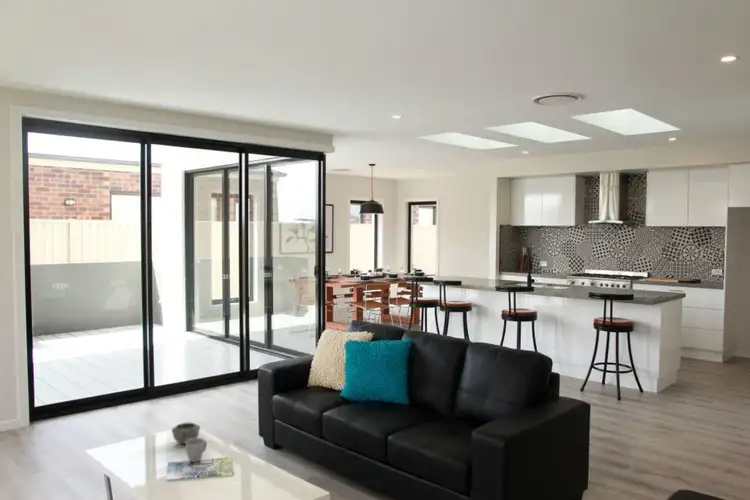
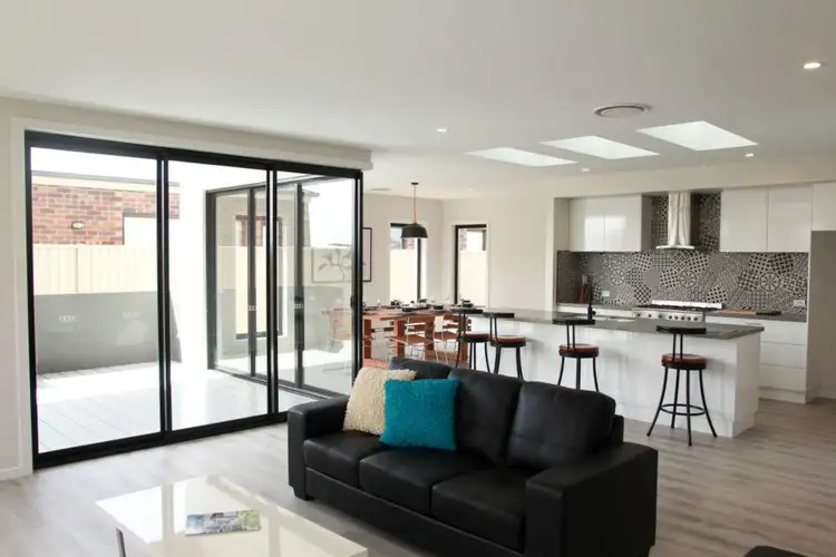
- decorative bowl [171,422,201,445]
- mug [185,437,208,463]
